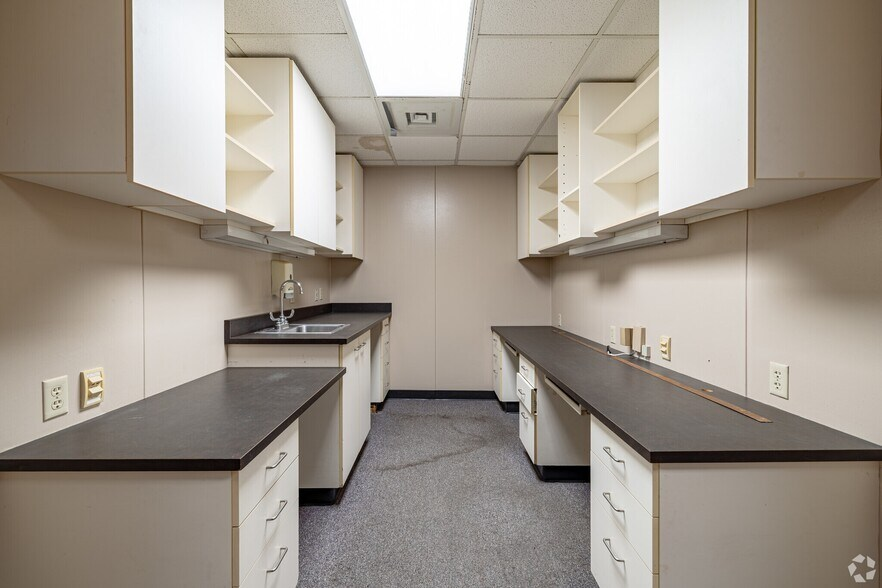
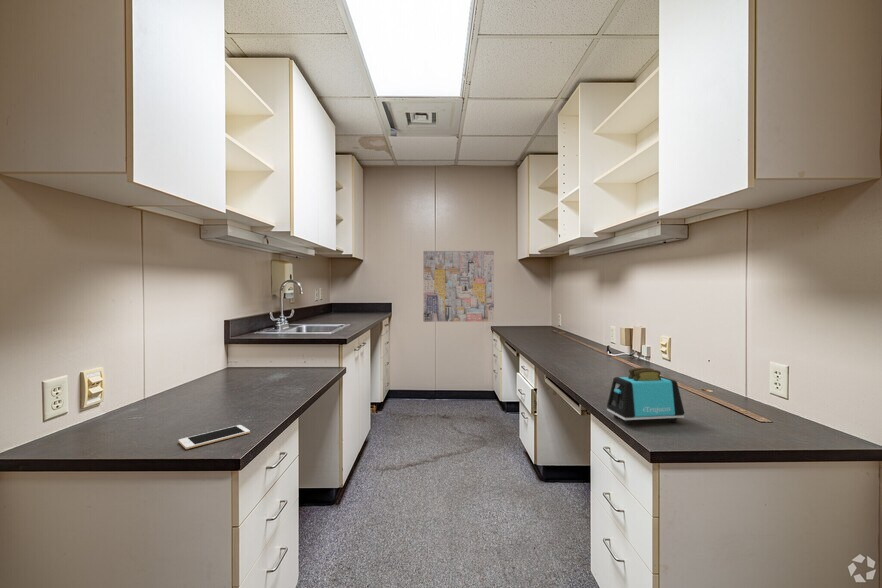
+ wall art [422,250,495,323]
+ toaster [606,367,685,426]
+ cell phone [178,424,251,450]
